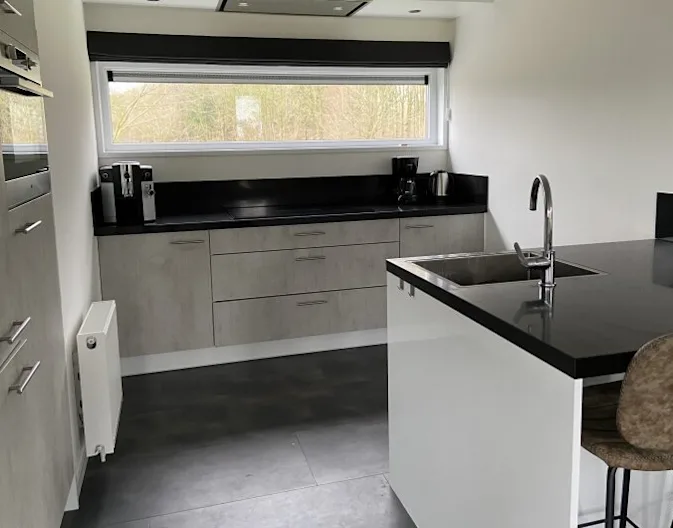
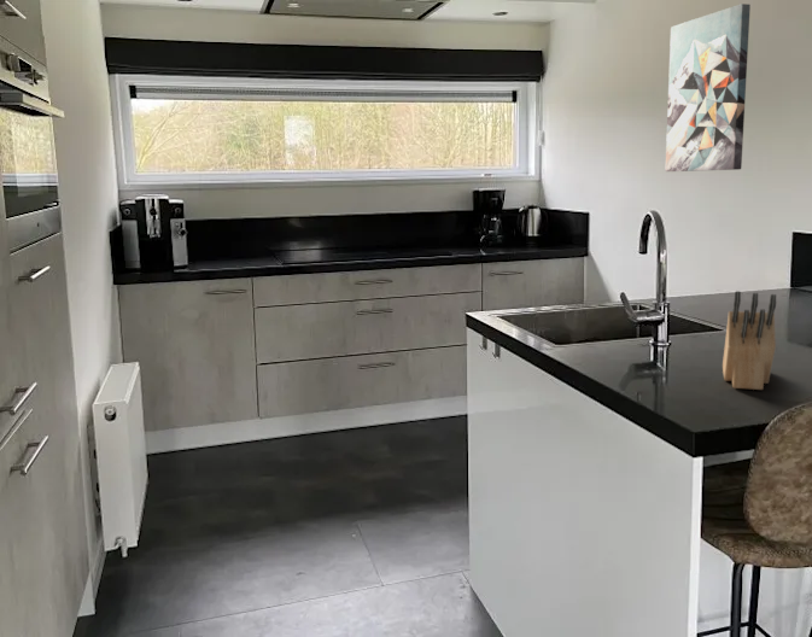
+ wall art [665,2,752,173]
+ knife block [722,290,777,391]
